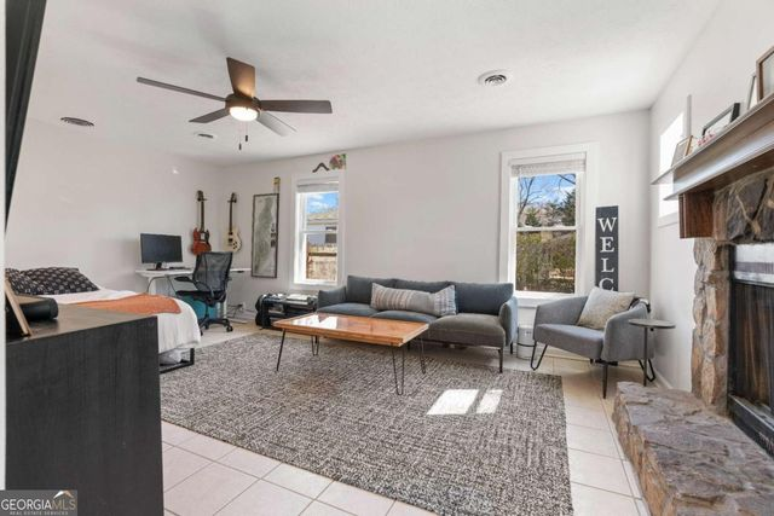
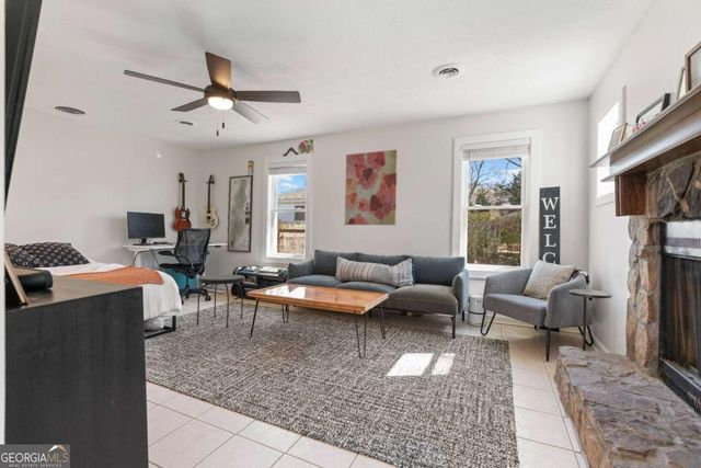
+ side table [196,274,246,328]
+ wall art [344,149,399,226]
